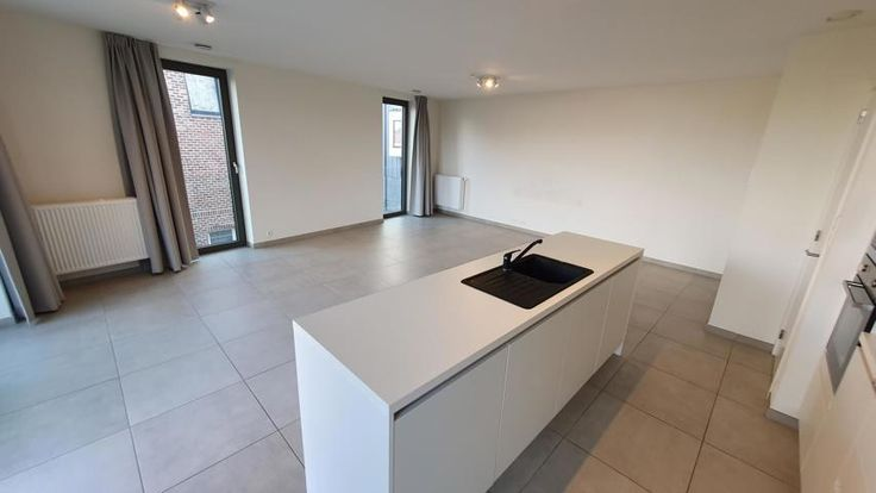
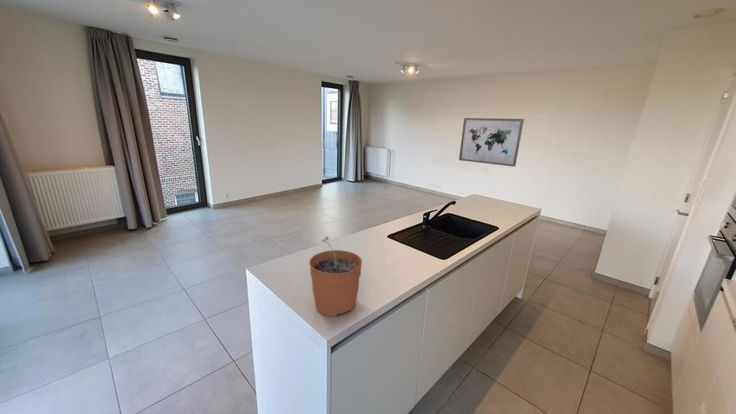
+ wall art [458,117,525,168]
+ plant pot [308,235,363,317]
